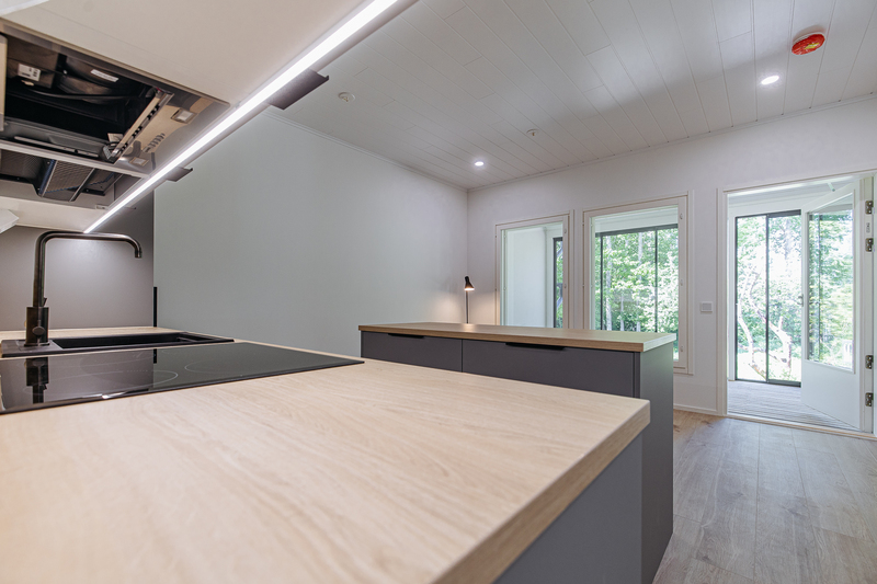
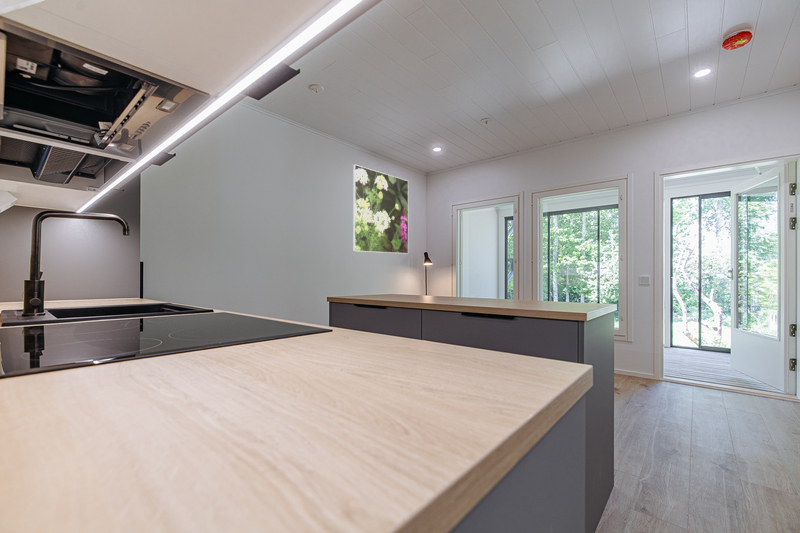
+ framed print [352,164,409,255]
